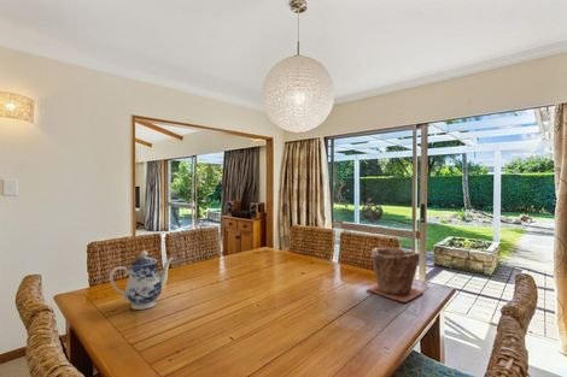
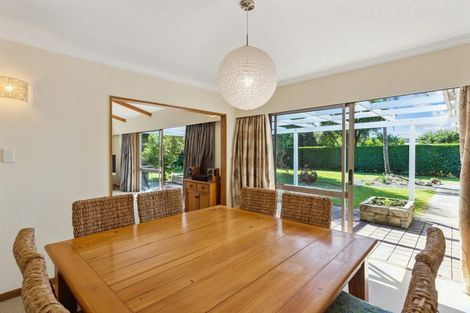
- plant pot [366,246,425,304]
- teapot [109,249,175,311]
